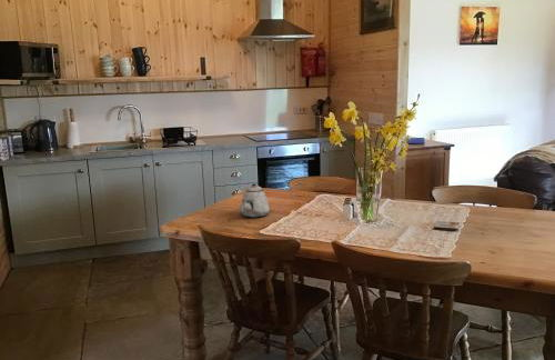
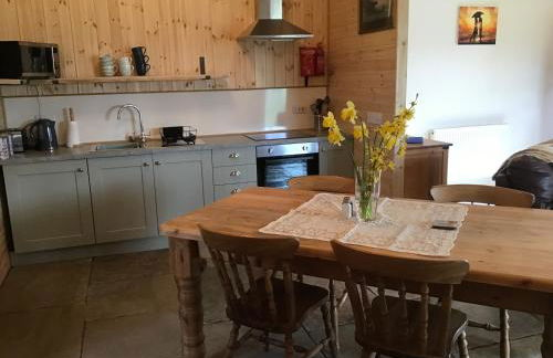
- teapot [239,183,271,219]
